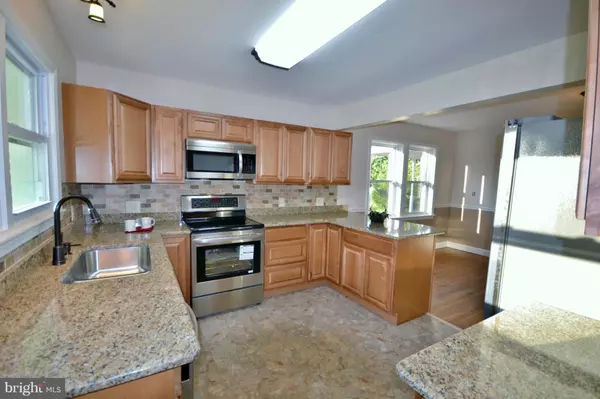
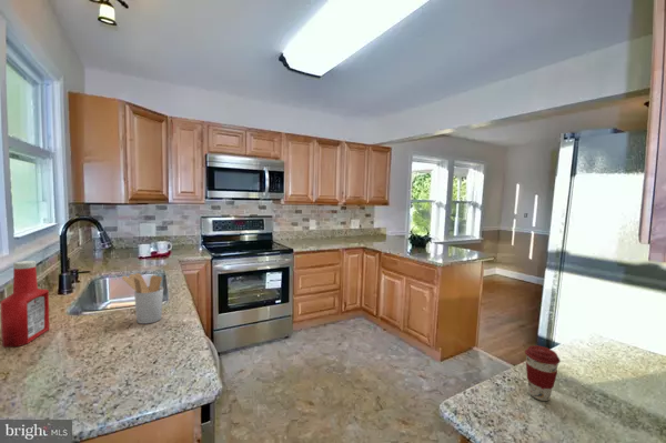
+ coffee cup [524,344,562,402]
+ utensil holder [121,272,164,325]
+ soap bottle [0,260,50,349]
